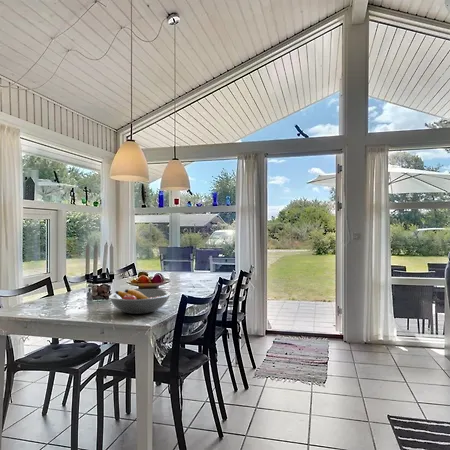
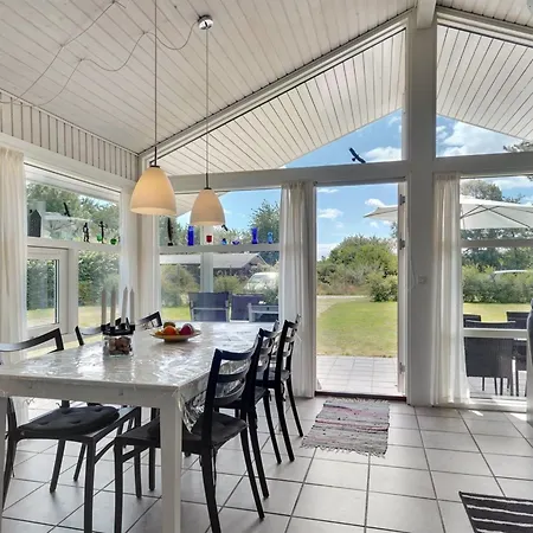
- fruit bowl [108,288,172,315]
